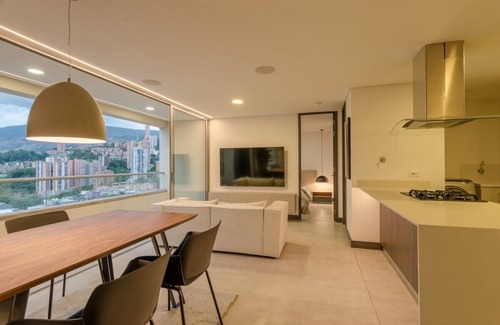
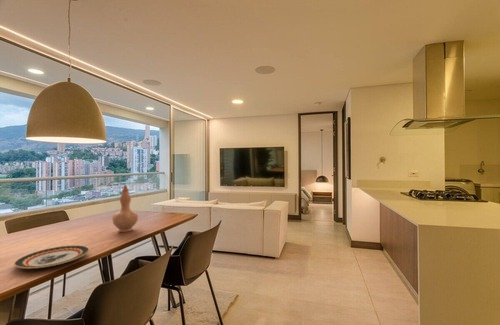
+ plate [13,244,90,270]
+ vase [111,184,139,233]
